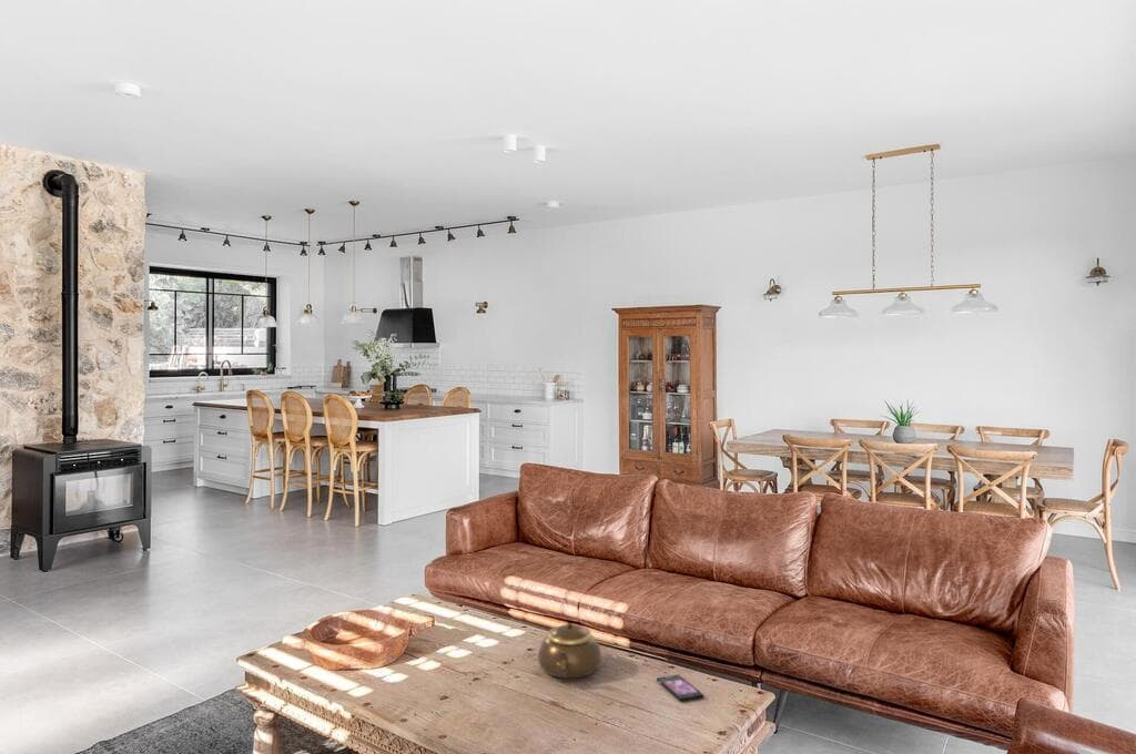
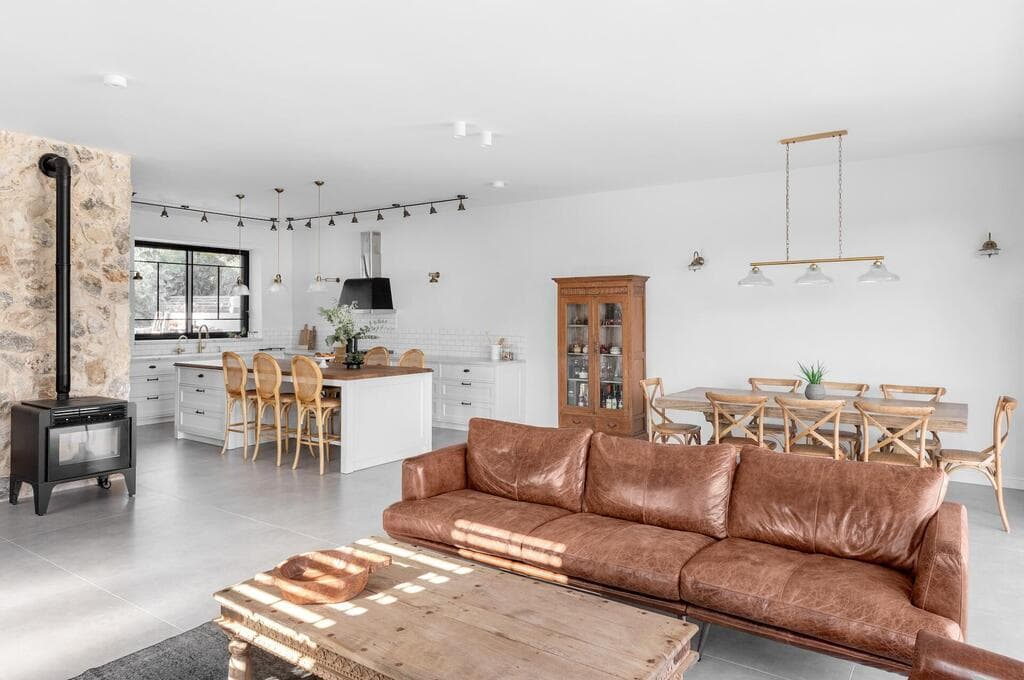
- smartphone [656,674,704,702]
- teapot [537,622,602,679]
